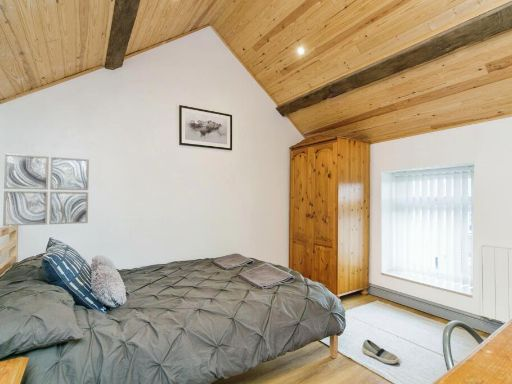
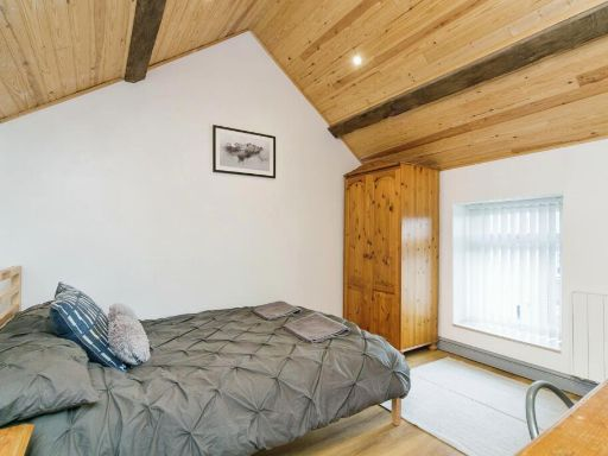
- wall art [2,153,90,227]
- shoe [361,339,400,365]
